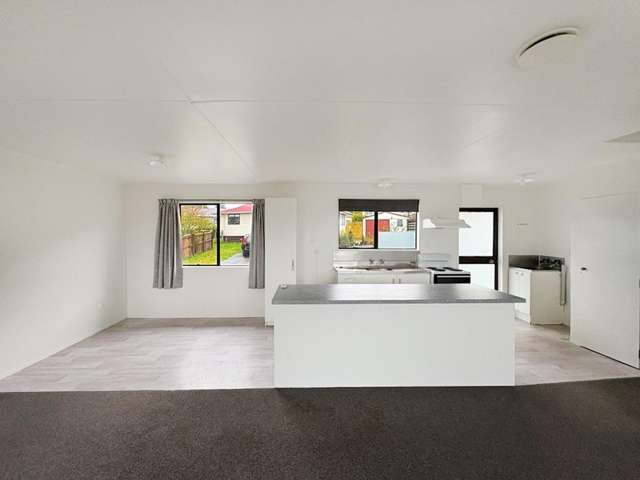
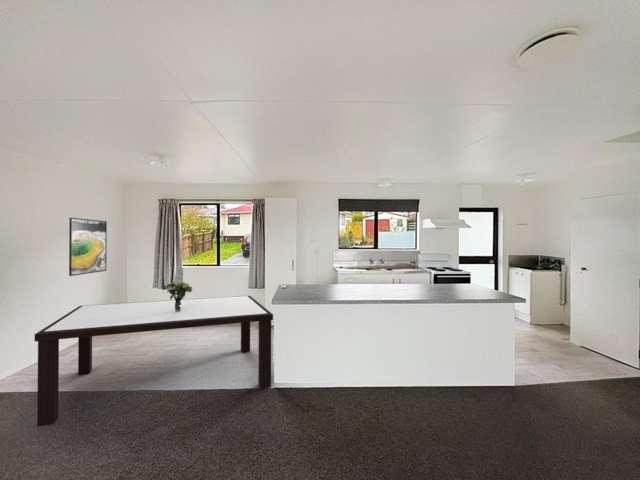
+ dining table [34,295,274,428]
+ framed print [68,217,108,277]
+ bouquet [161,281,193,312]
